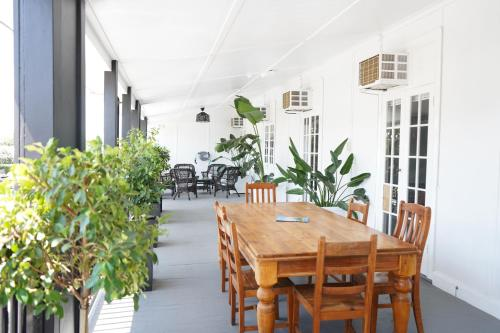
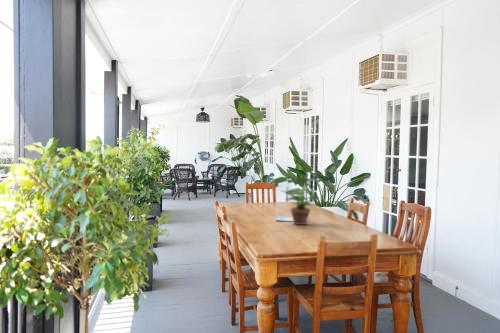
+ potted plant [281,186,317,226]
